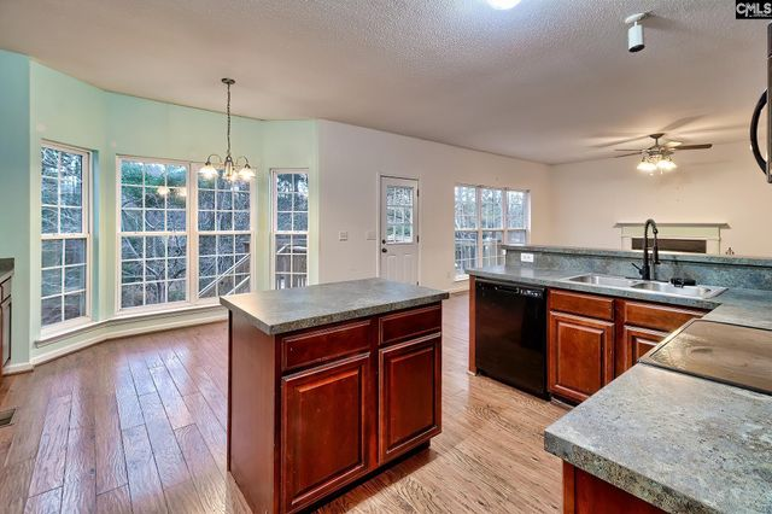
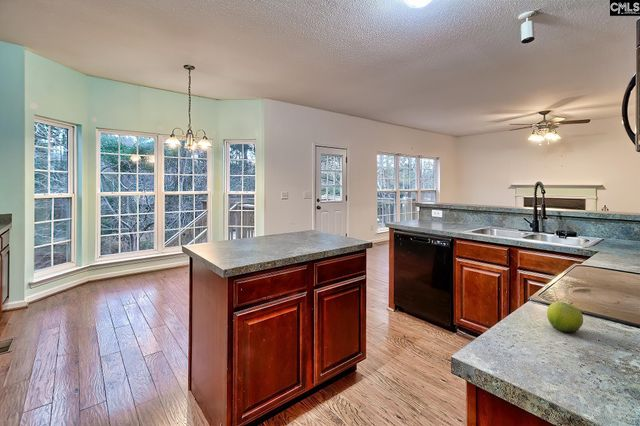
+ fruit [546,301,584,333]
